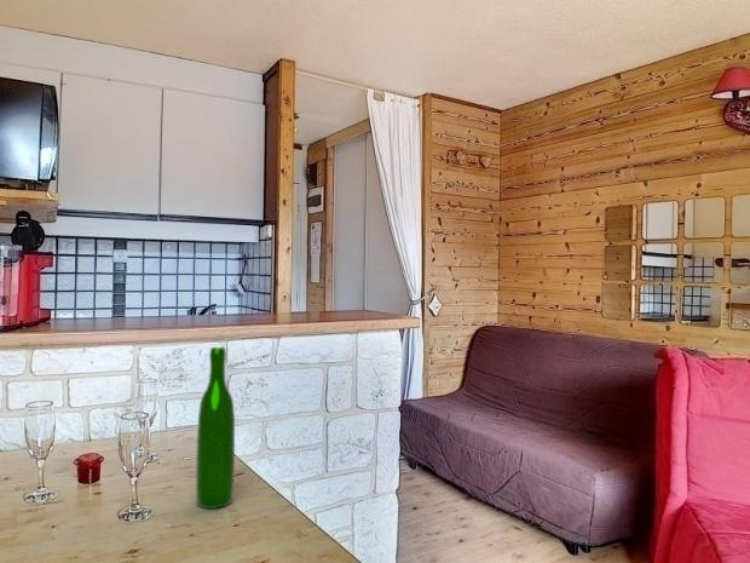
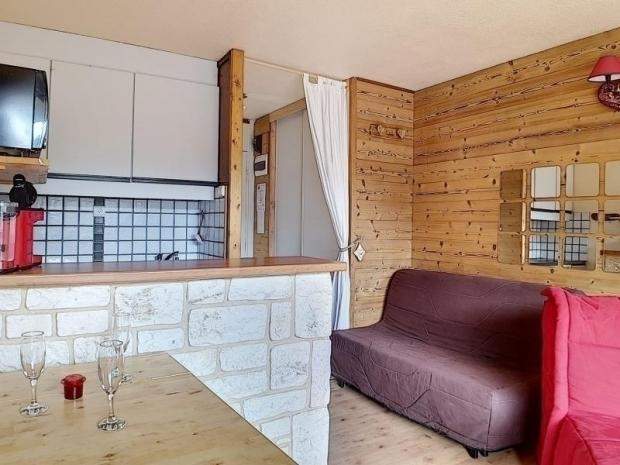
- wine bottle [195,346,236,510]
